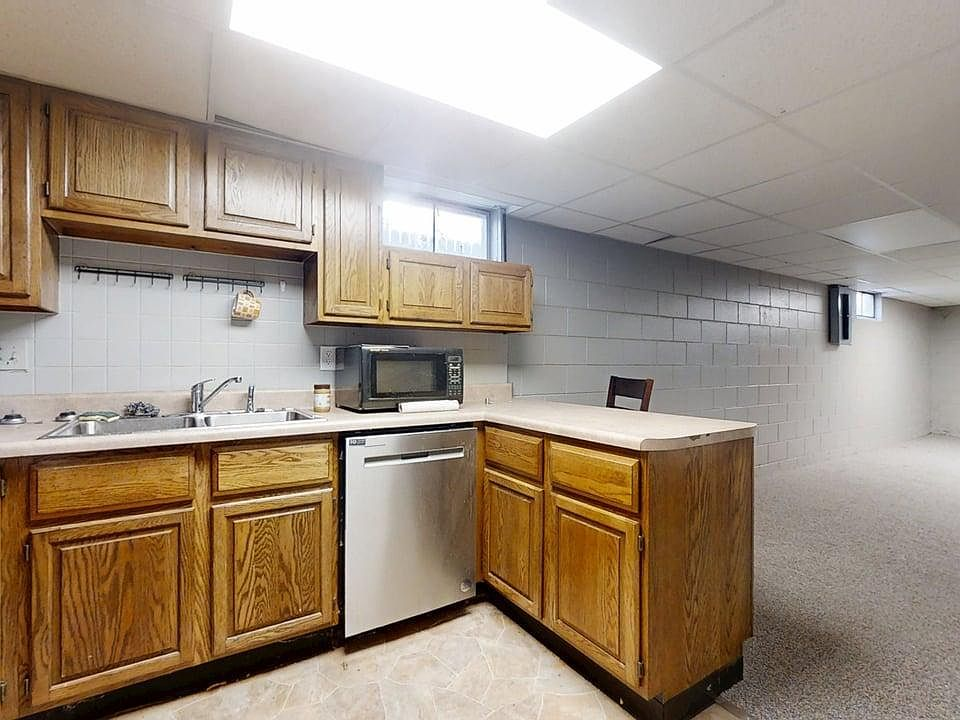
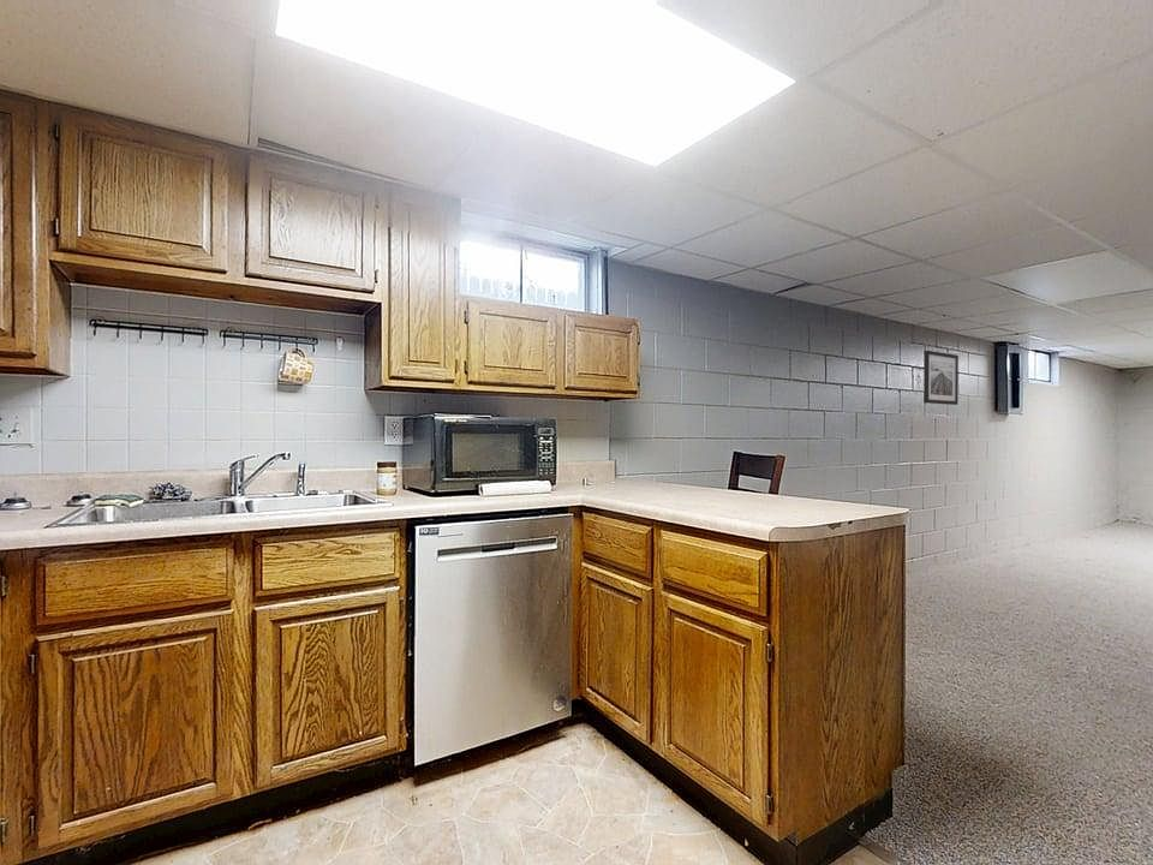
+ wall art [922,350,960,406]
